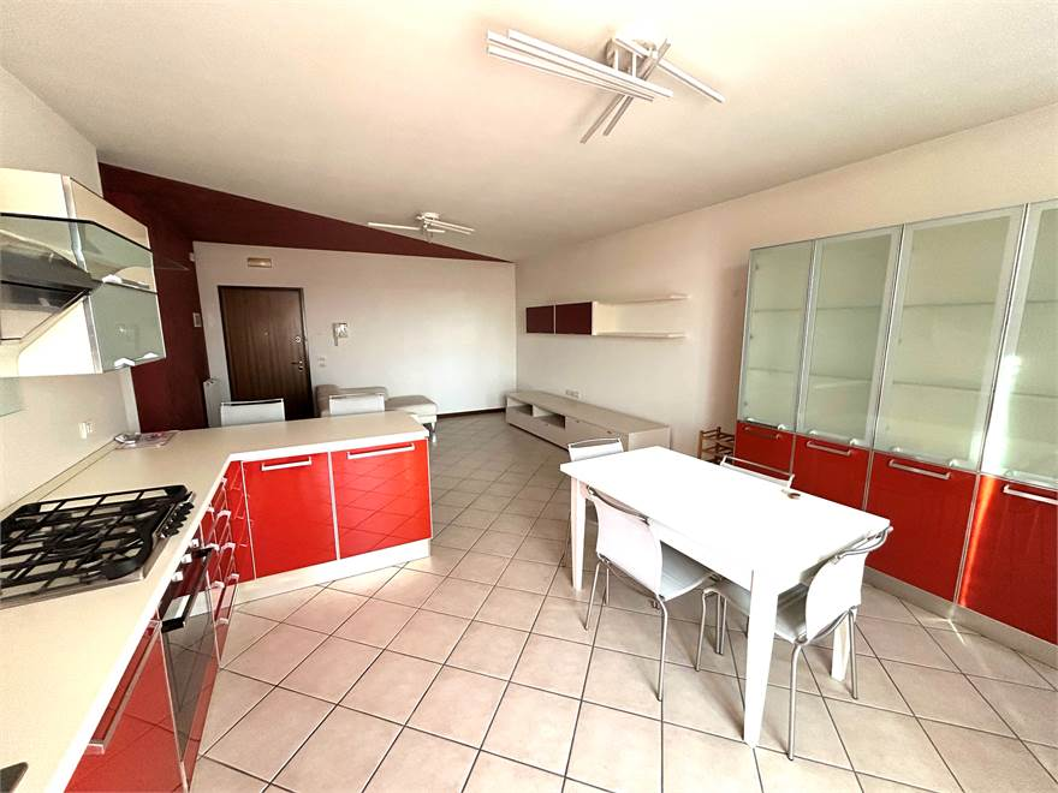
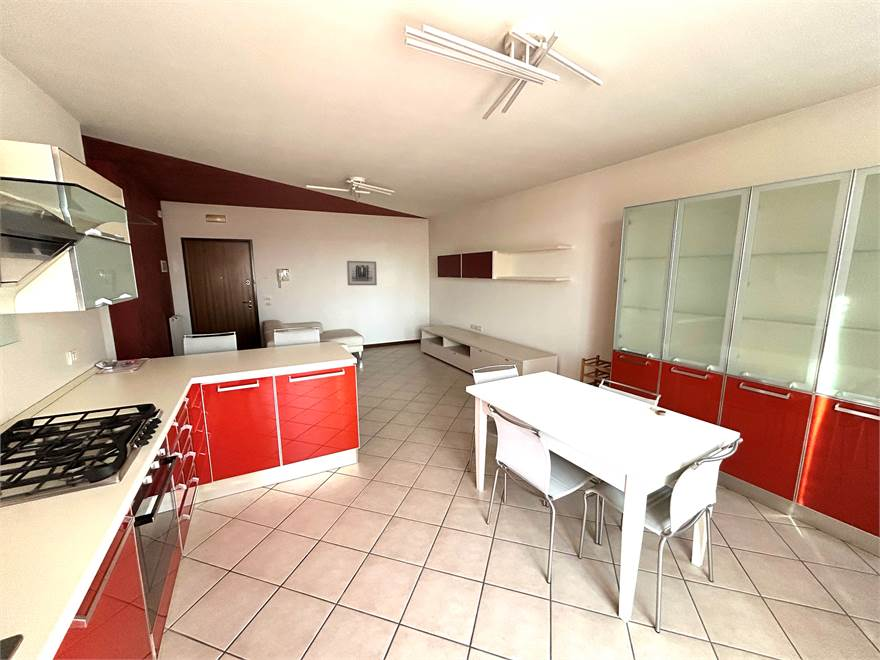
+ wall art [346,260,378,286]
